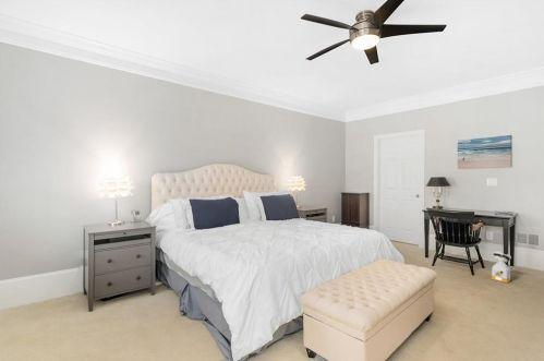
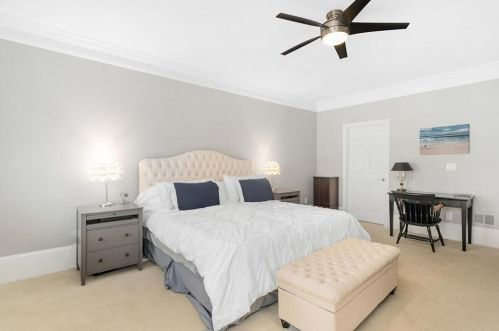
- bag [491,250,512,284]
